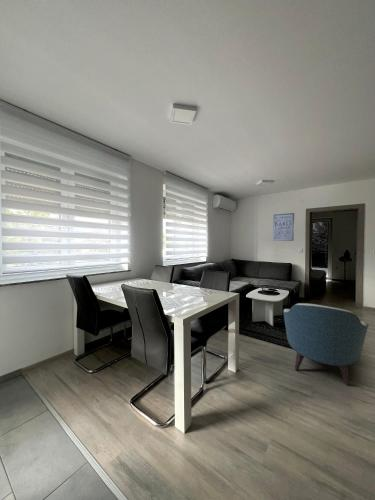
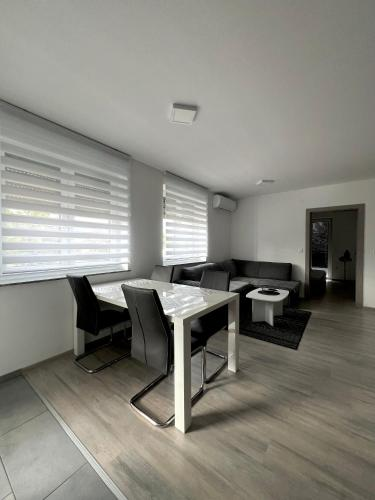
- wall art [272,212,295,242]
- armchair [282,302,370,387]
